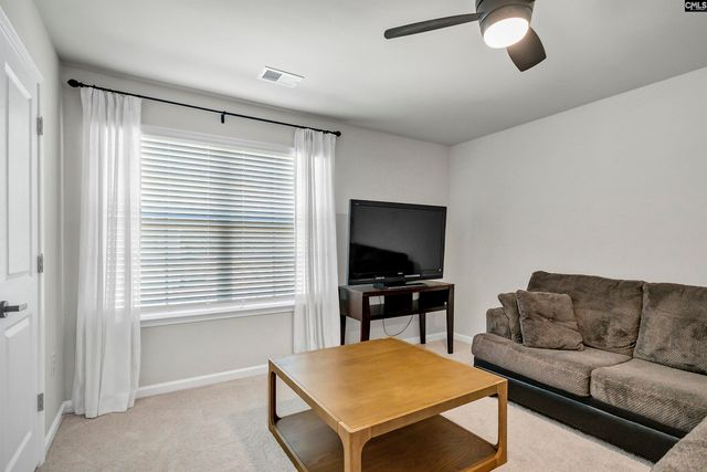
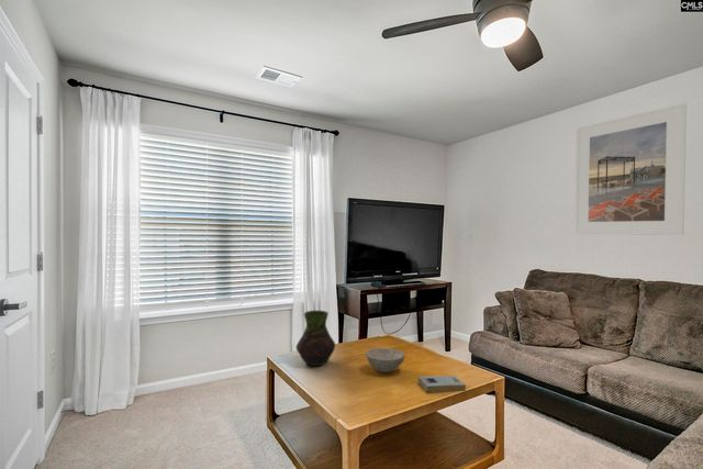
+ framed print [573,102,688,236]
+ book [417,375,467,394]
+ vase [295,310,336,367]
+ bowl [365,347,405,373]
